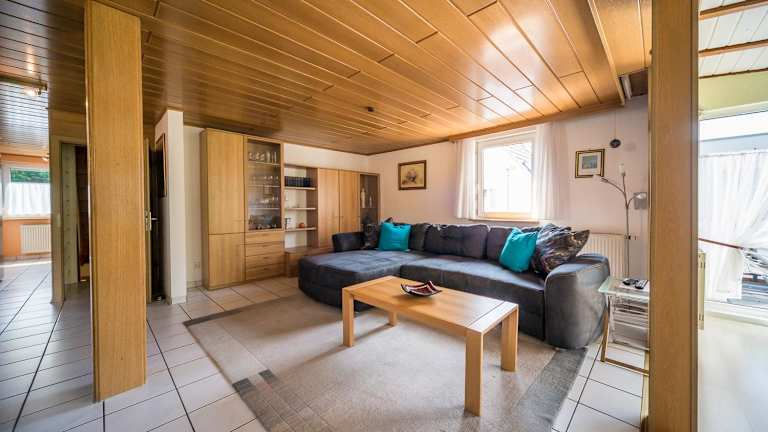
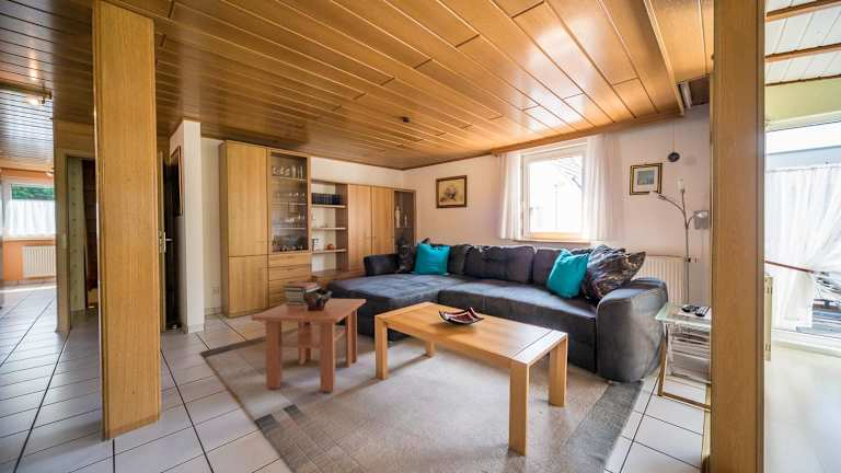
+ coffee table [251,298,367,393]
+ decorative bowl [303,288,333,311]
+ book stack [281,280,323,305]
